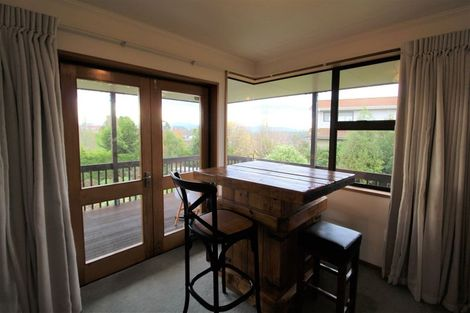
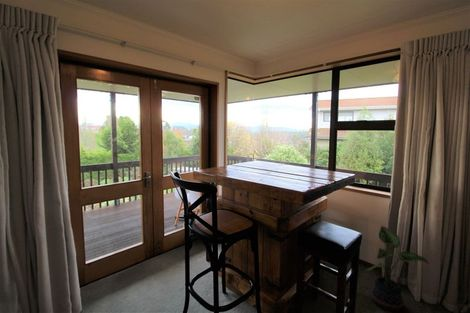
+ potted plant [365,225,430,312]
